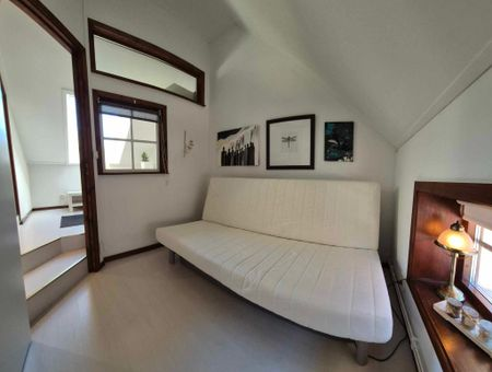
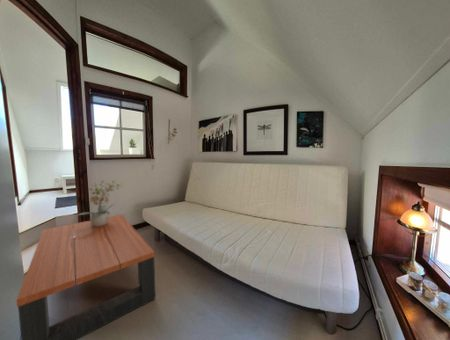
+ coffee table [15,214,156,340]
+ potted plant [75,179,123,226]
